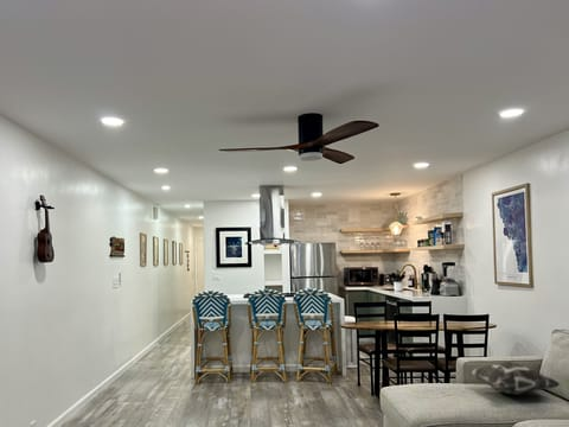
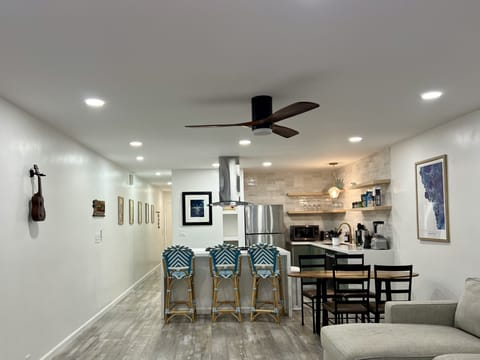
- decorative pillow [467,361,561,395]
